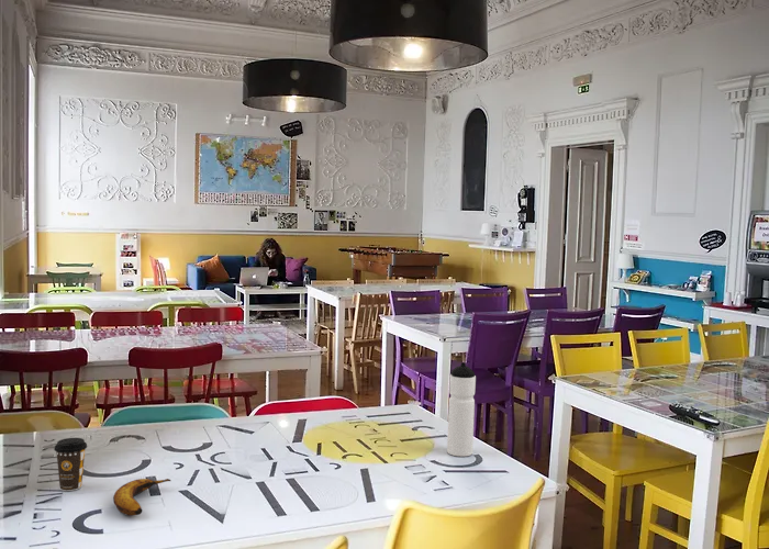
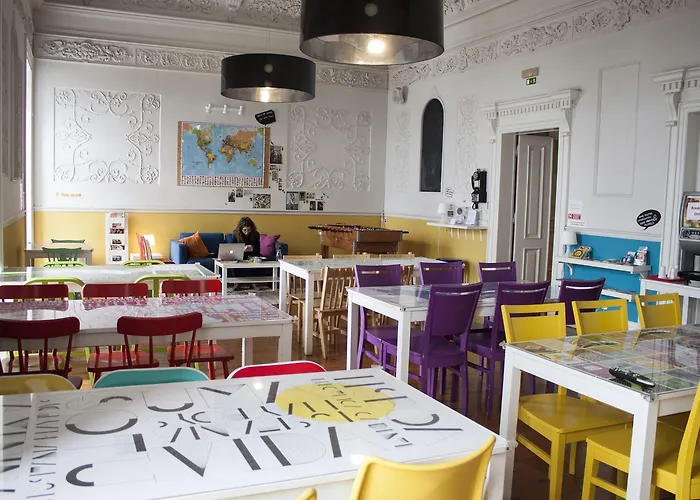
- water bottle [446,361,477,458]
- banana [112,478,171,517]
- coffee cup [54,437,88,492]
